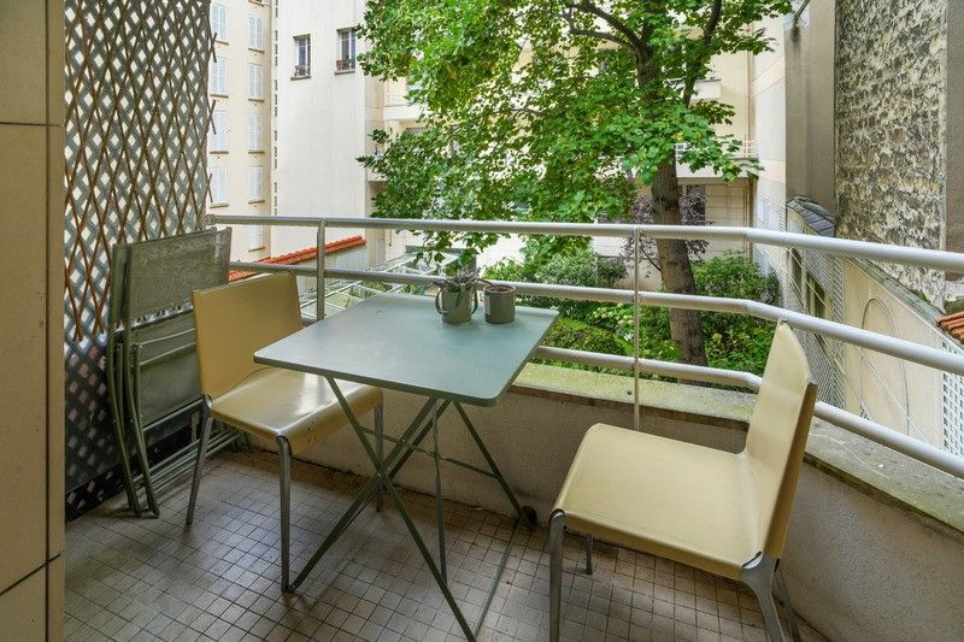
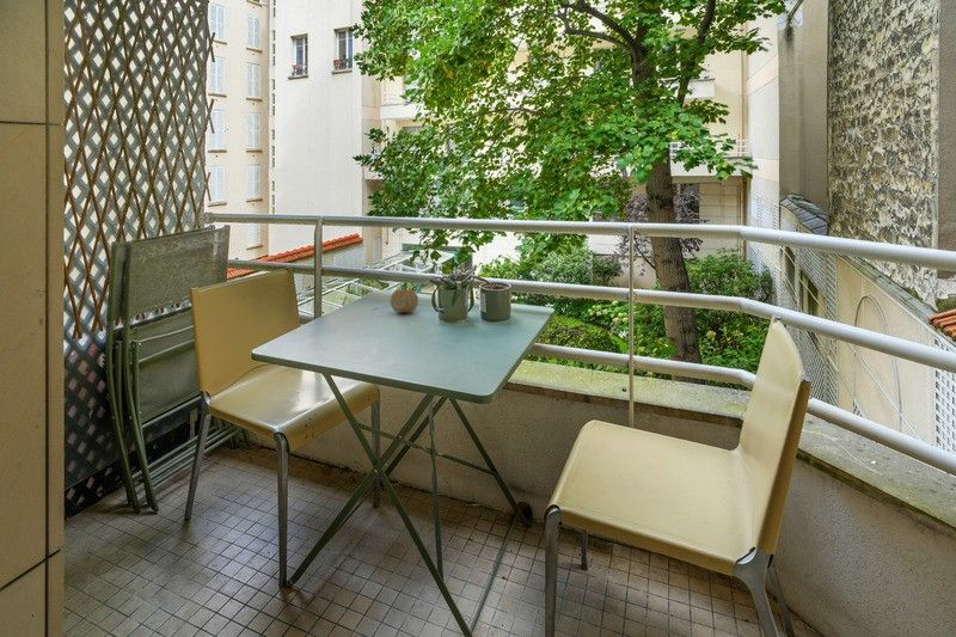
+ fruit [390,288,419,314]
